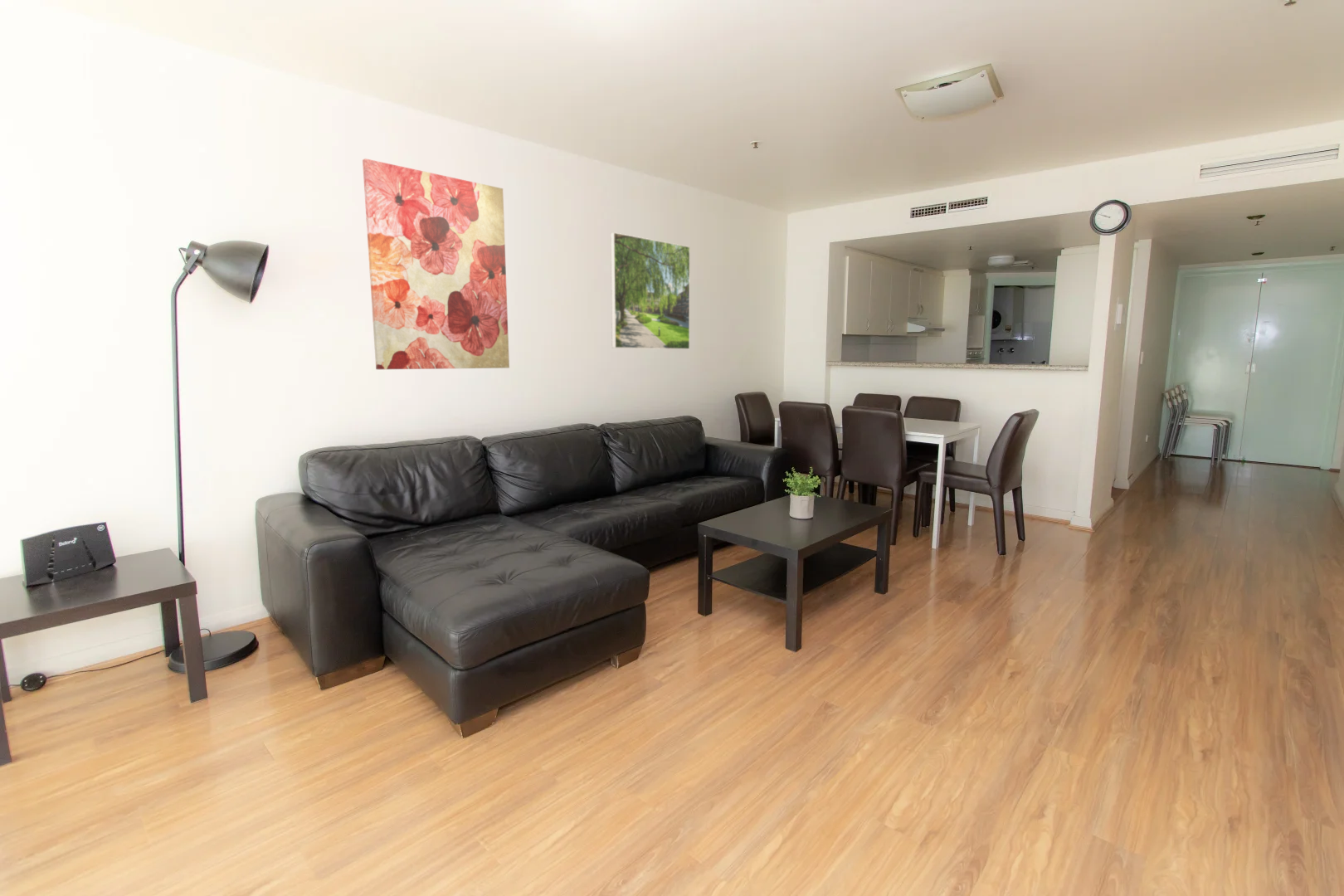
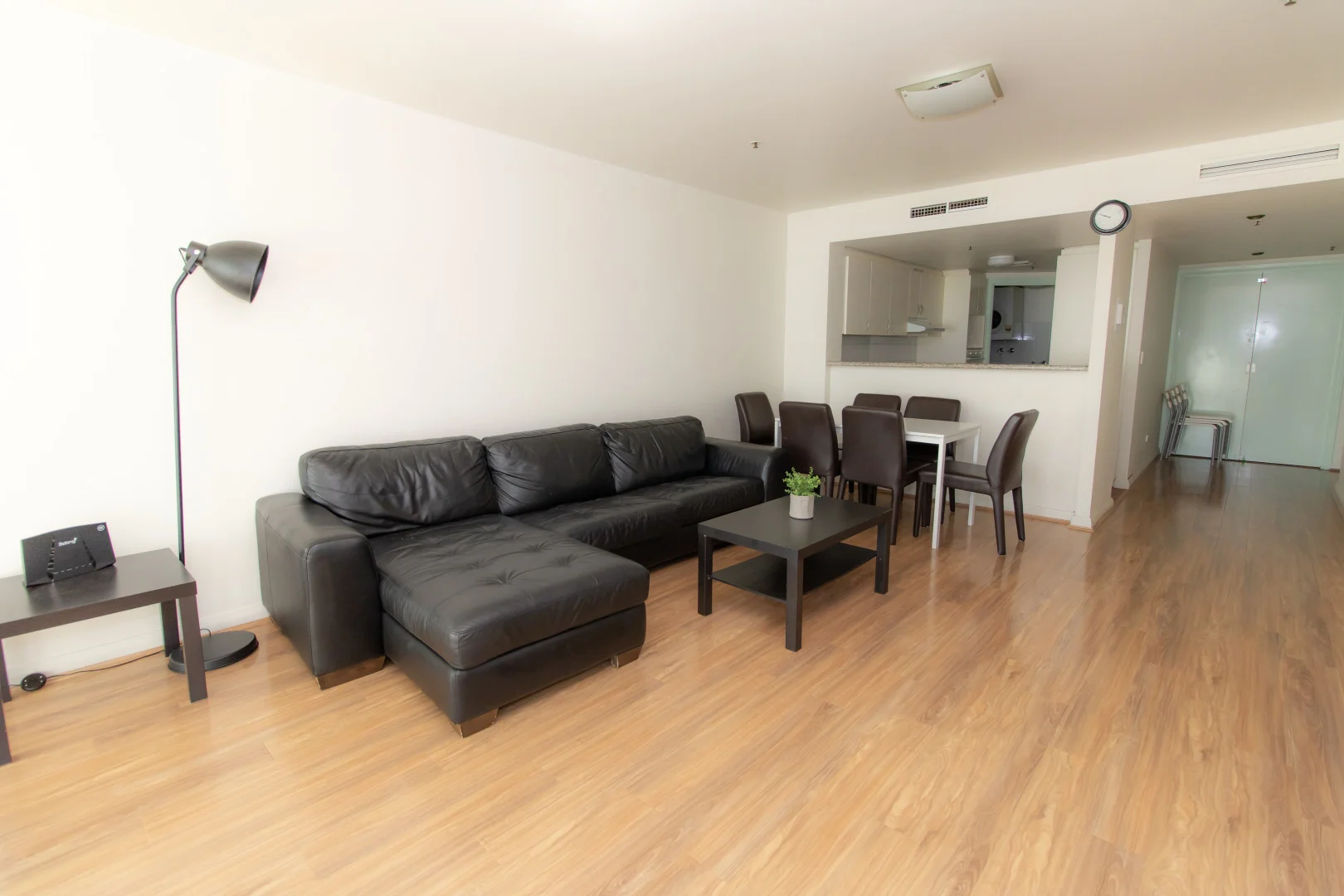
- wall art [362,158,510,370]
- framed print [610,231,691,350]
